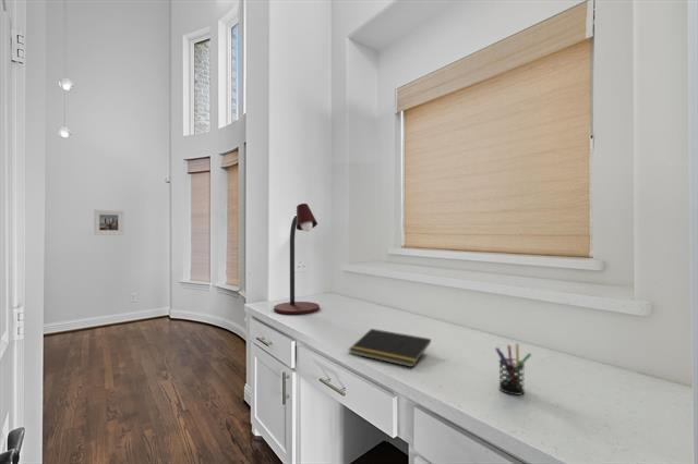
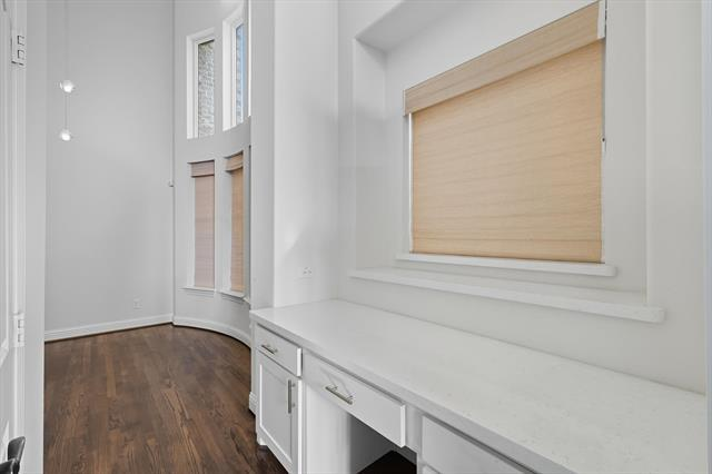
- desk lamp [273,203,321,315]
- pen holder [494,343,532,396]
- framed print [93,209,124,236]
- notepad [348,328,432,368]
